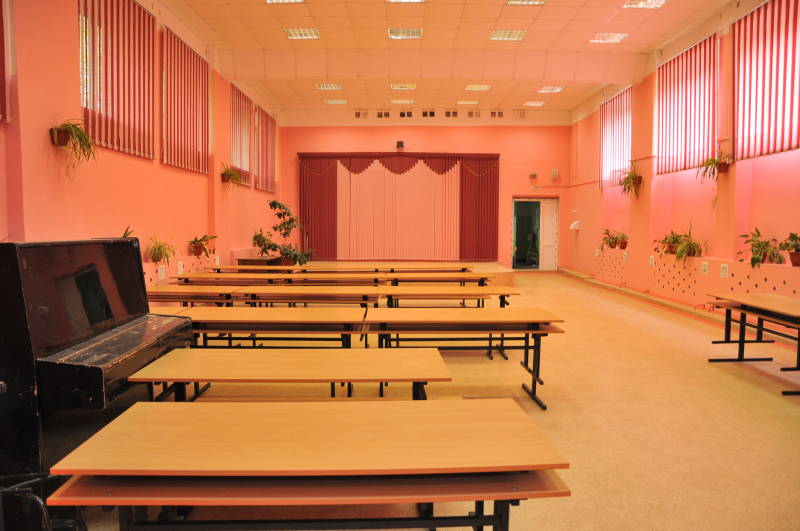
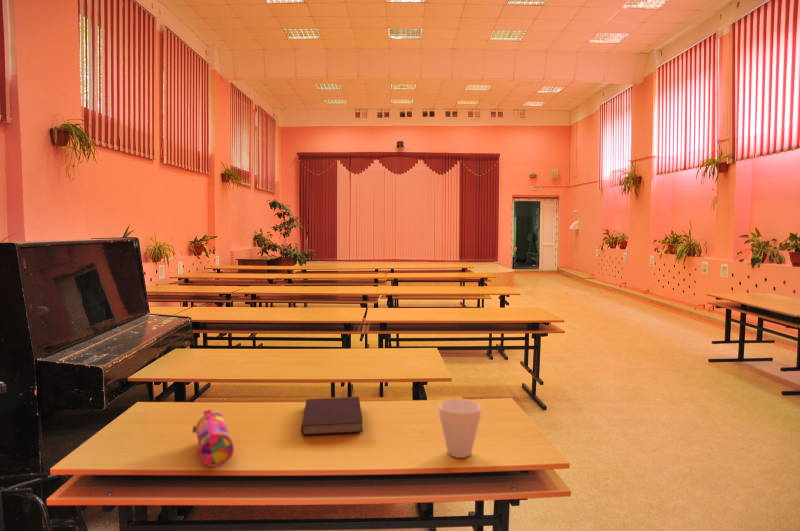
+ notebook [300,396,364,436]
+ cup [437,398,482,459]
+ pencil case [191,408,235,467]
